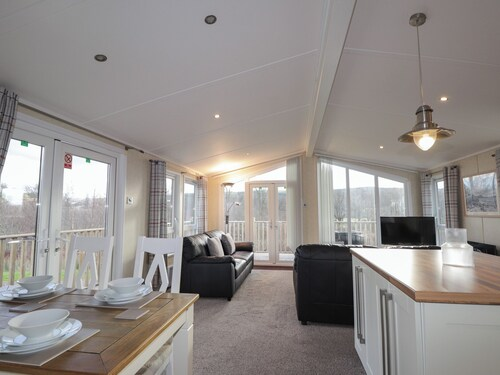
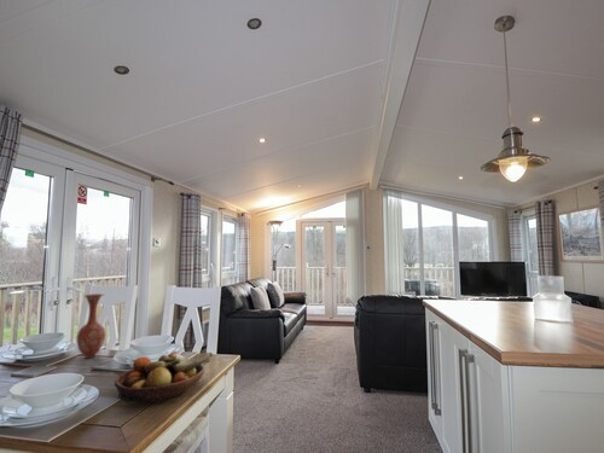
+ fruit bowl [114,350,214,403]
+ vase [75,292,106,359]
